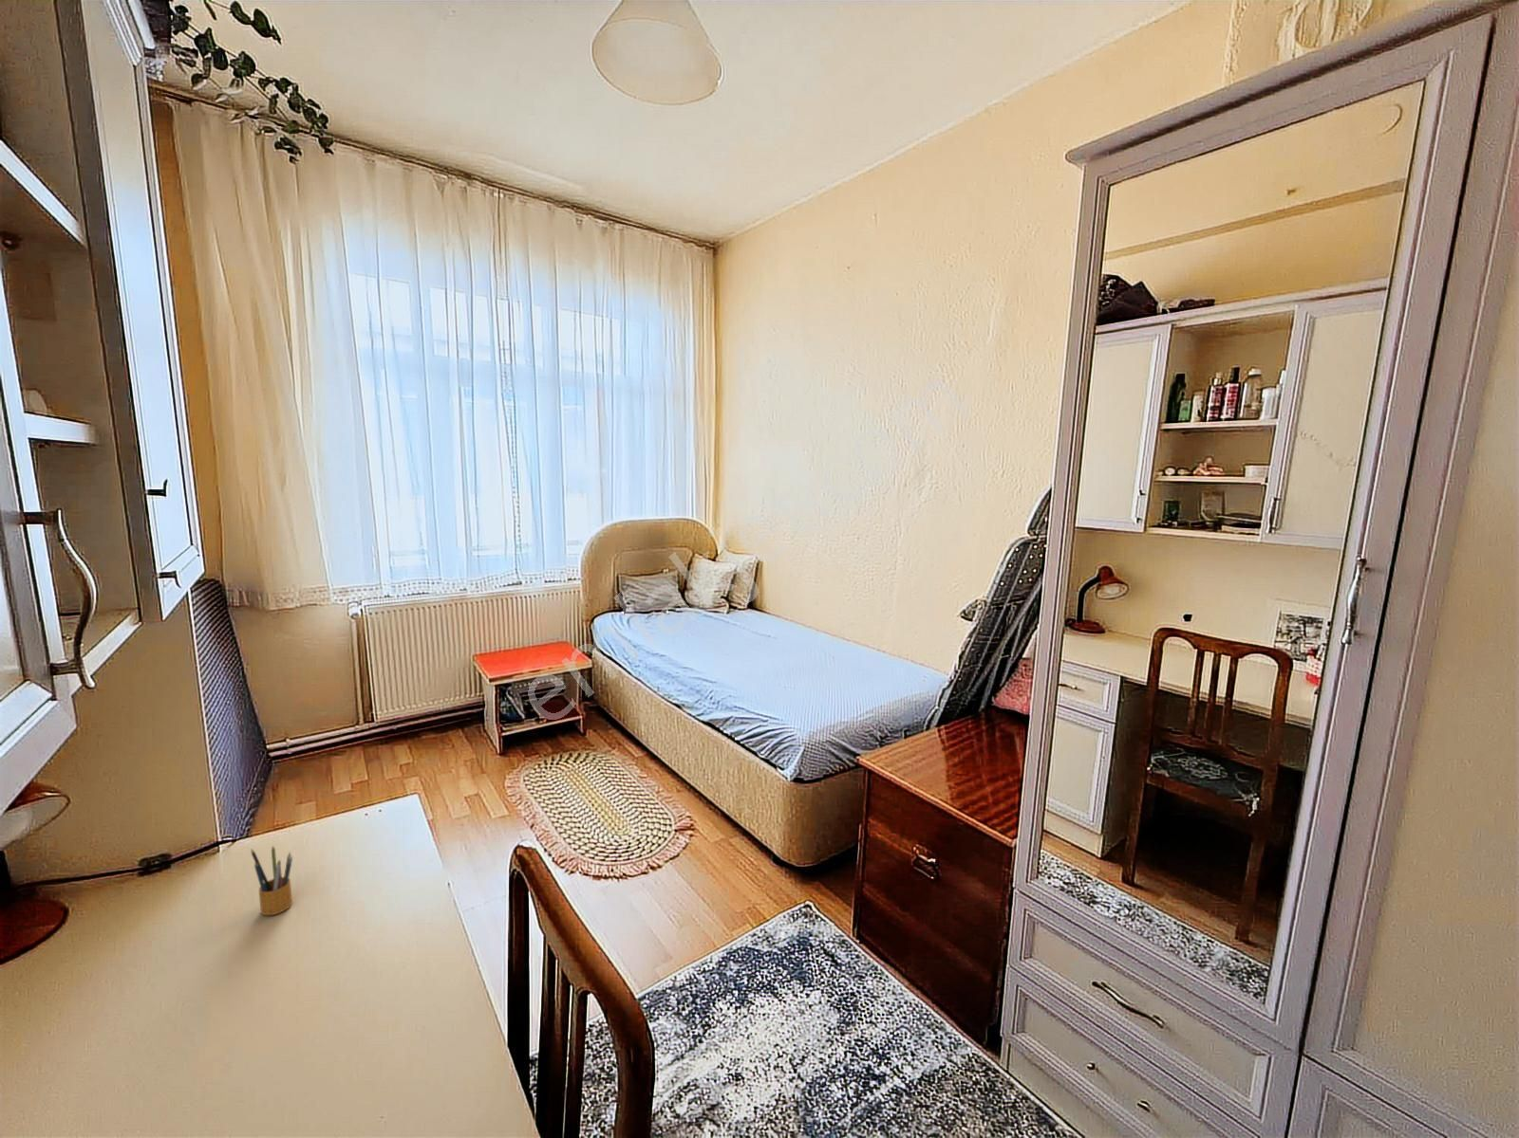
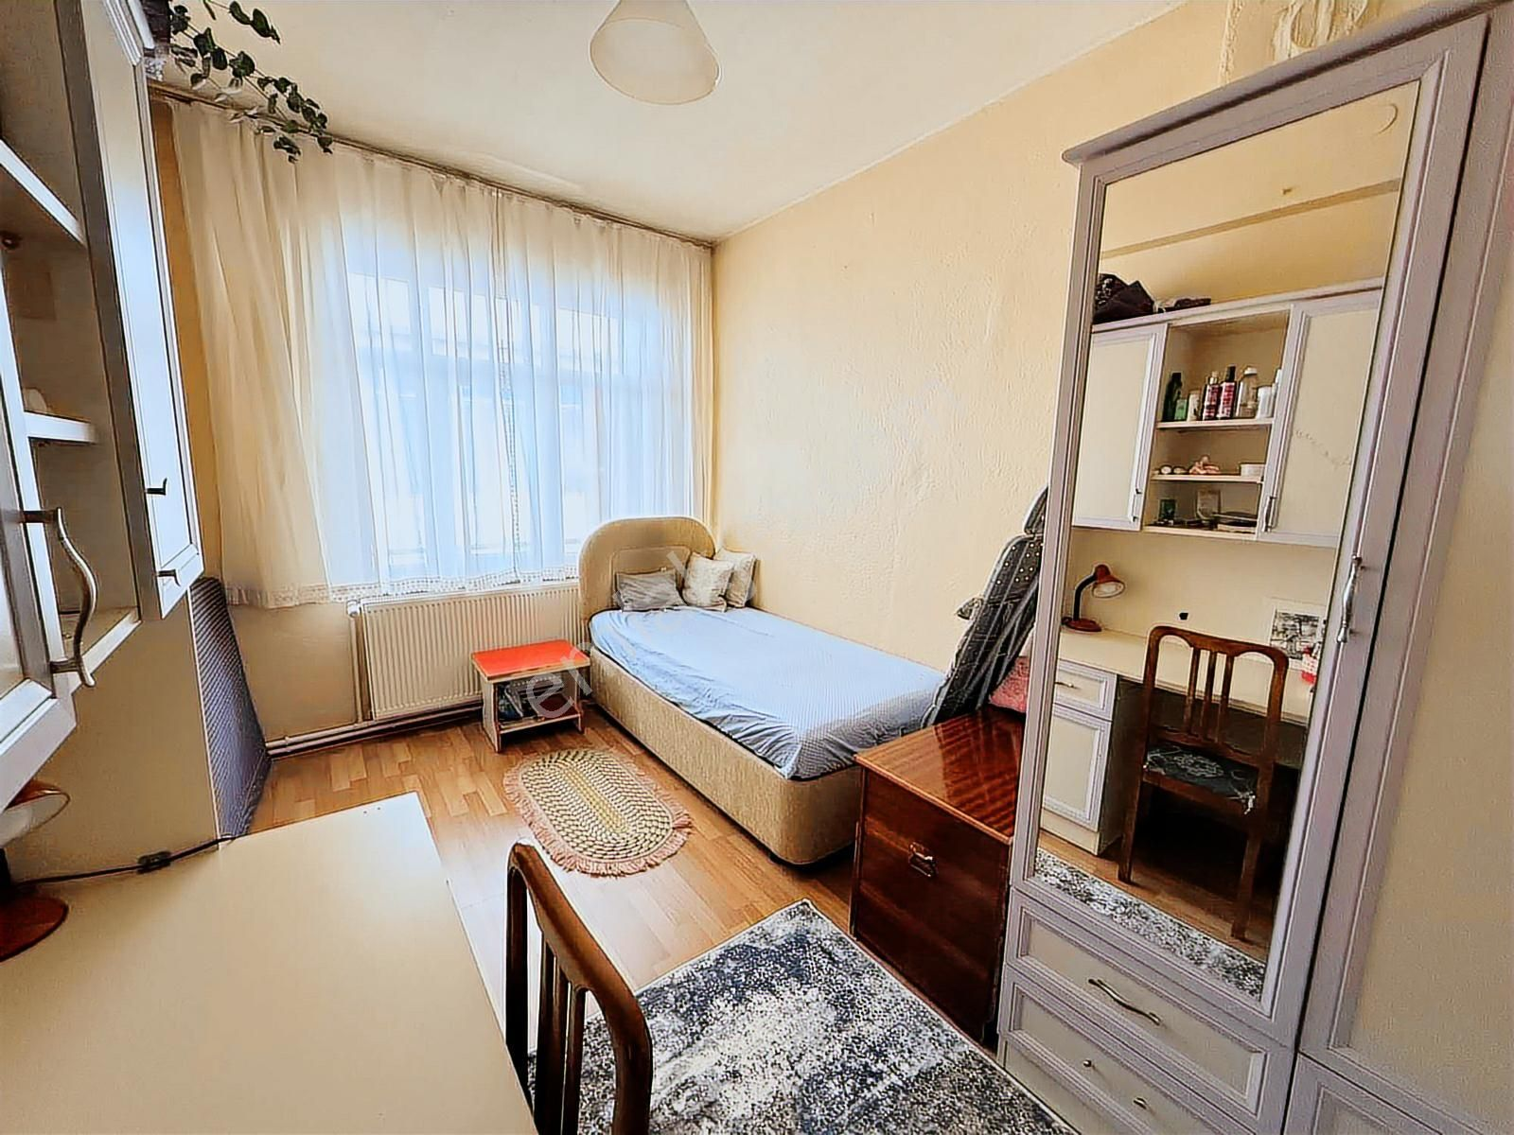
- pencil box [250,845,293,917]
